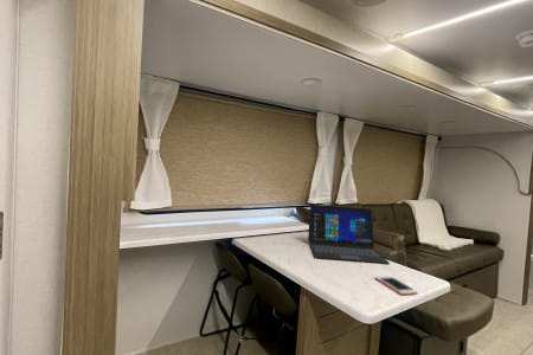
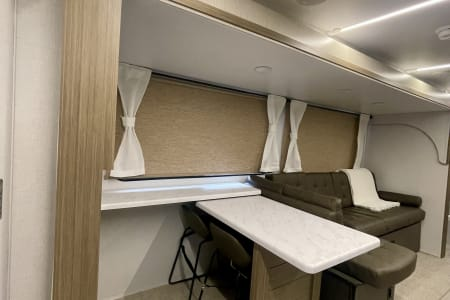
- laptop [307,204,391,265]
- cell phone [373,275,419,296]
